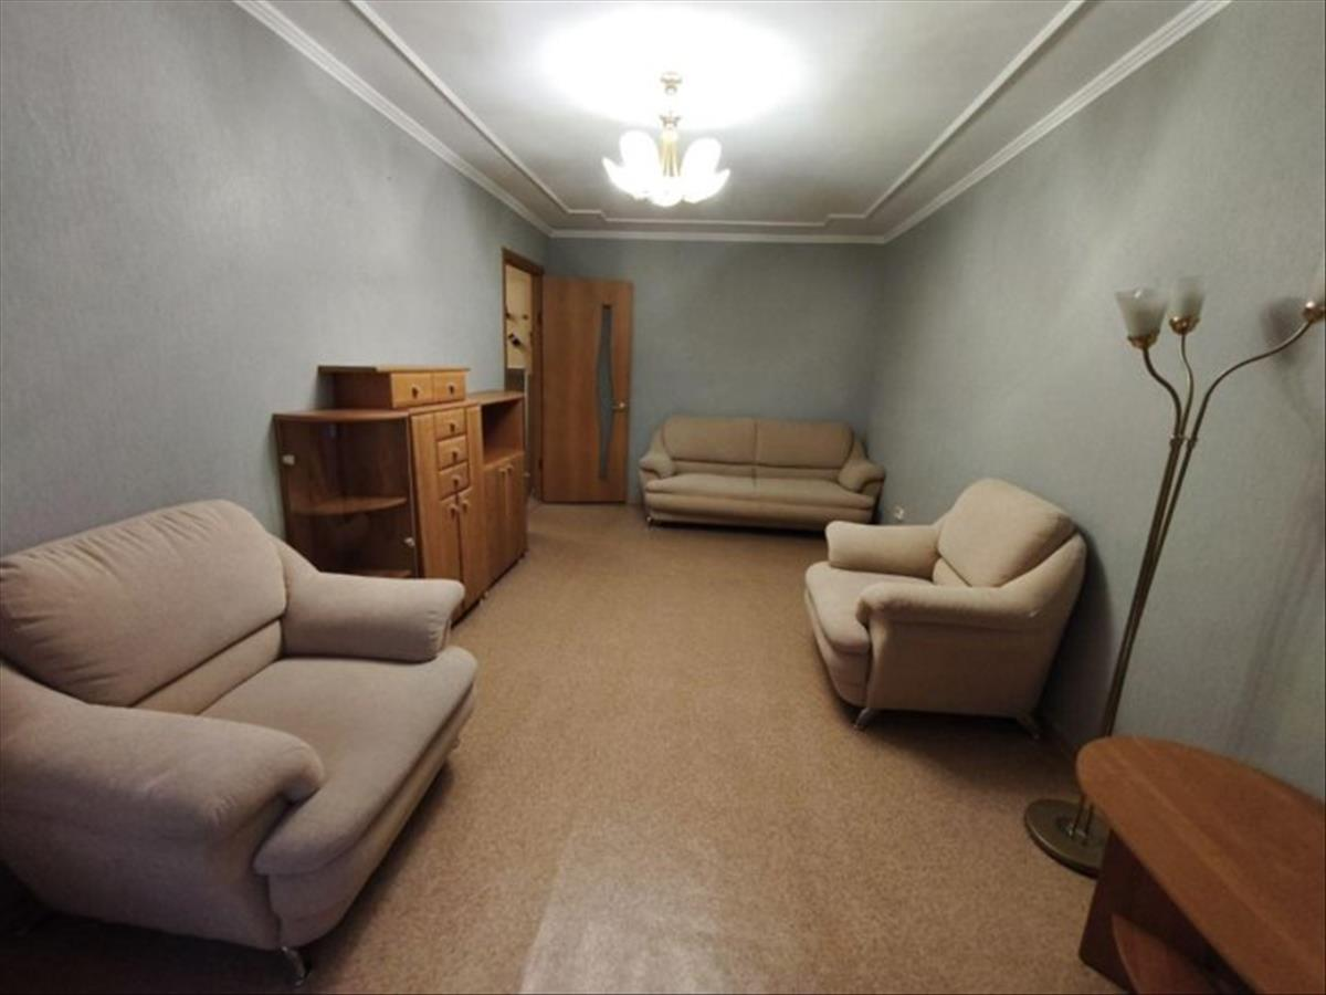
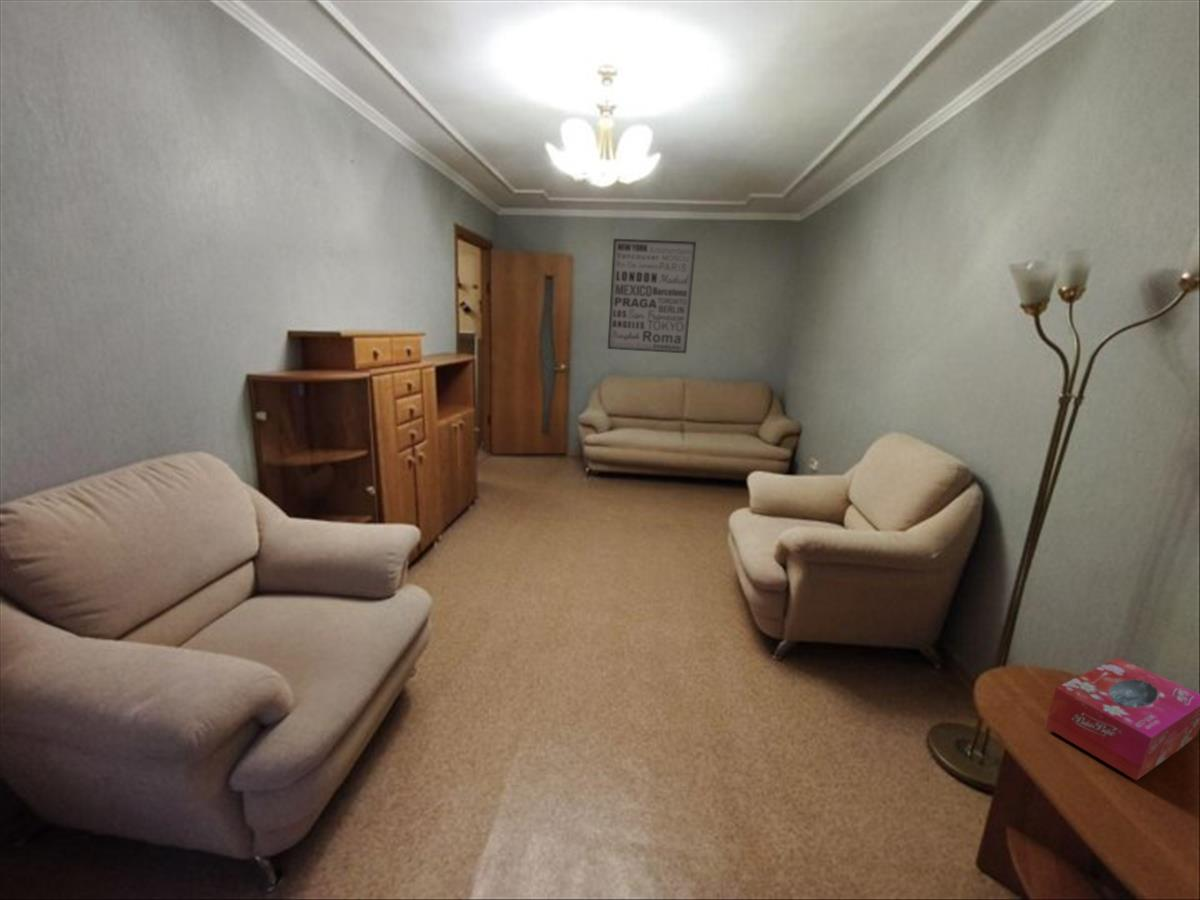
+ wall art [607,238,697,354]
+ tissue box [1044,657,1200,782]
